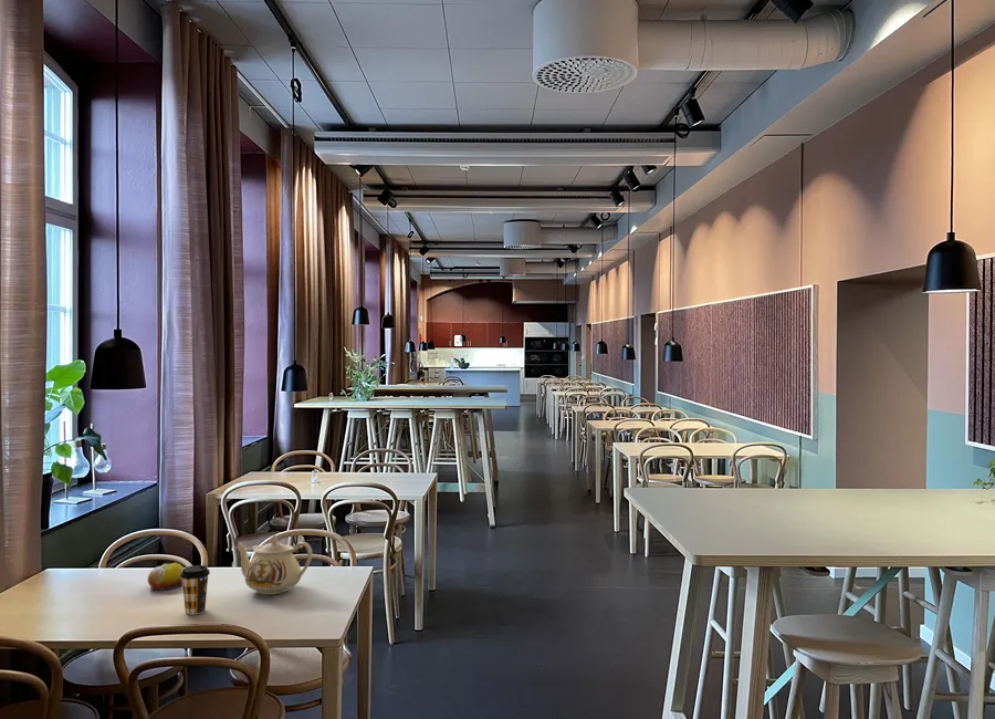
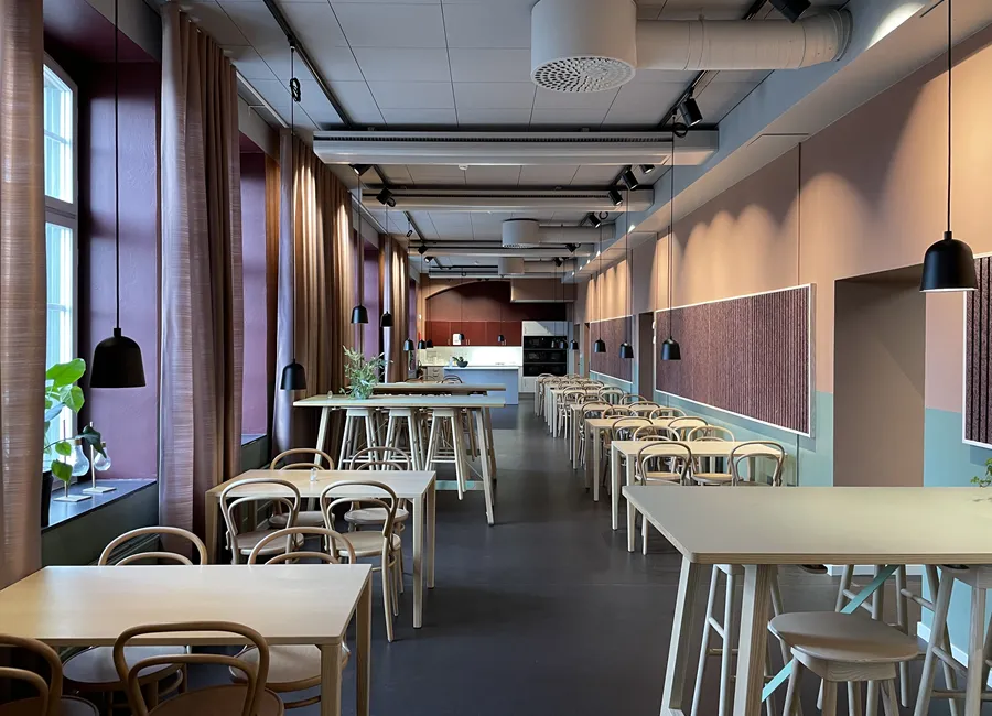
- coffee cup [180,564,211,616]
- fruit [147,562,185,591]
- teapot [234,533,313,595]
